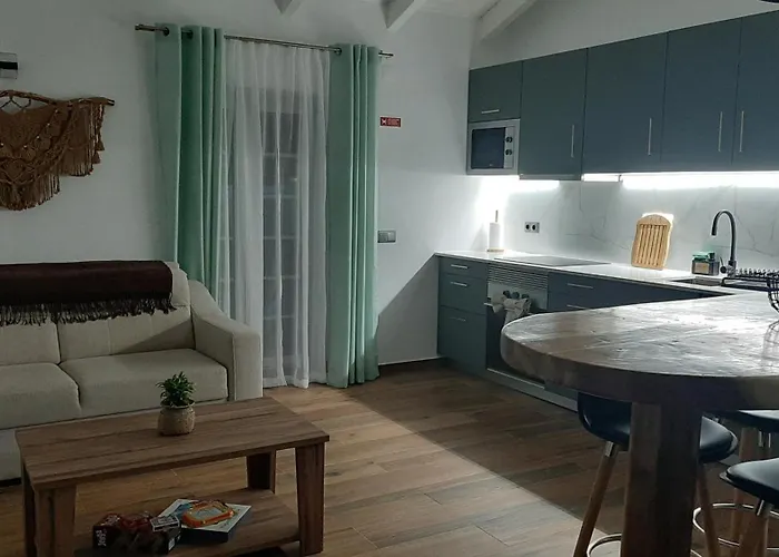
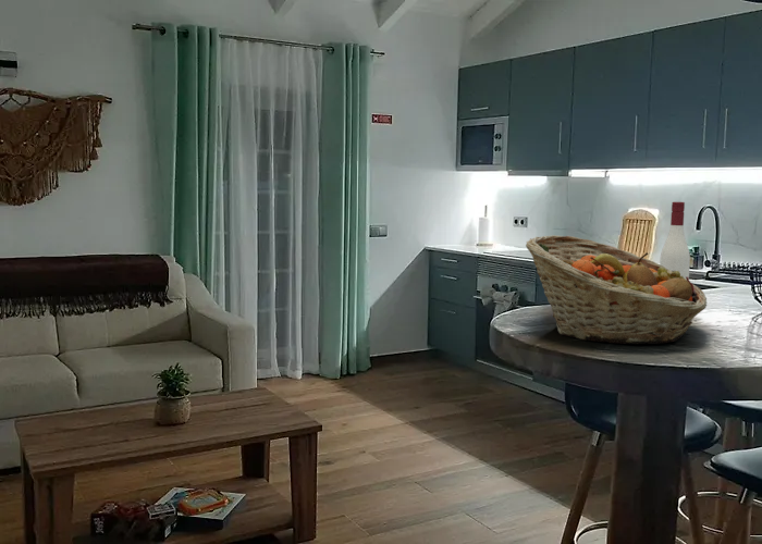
+ fruit basket [525,234,709,345]
+ alcohol [659,201,691,279]
